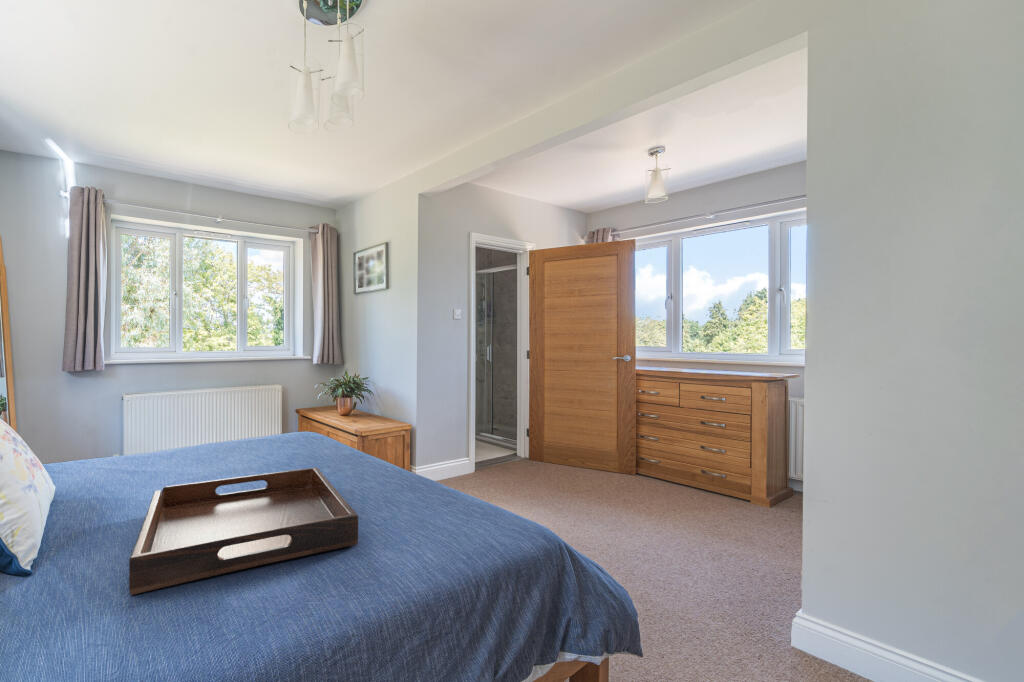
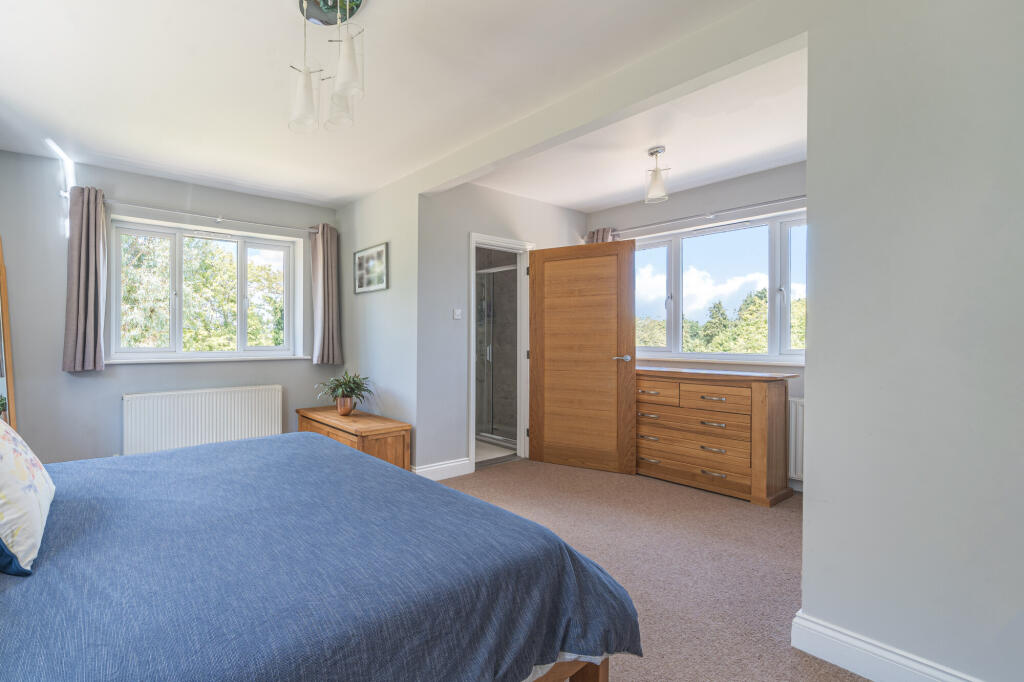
- serving tray [128,467,359,596]
